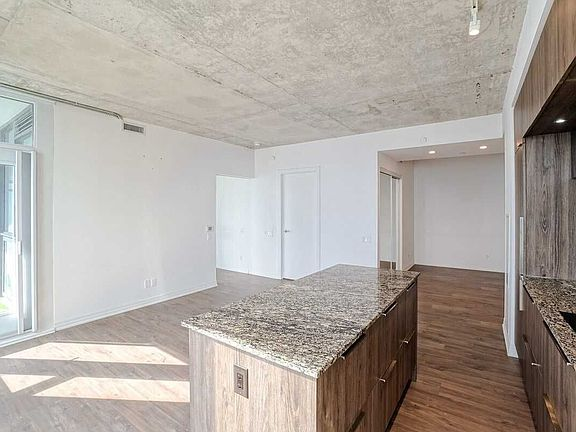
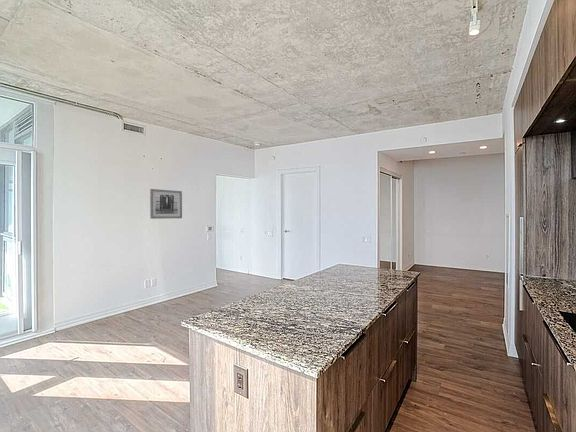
+ wall art [149,188,183,220]
